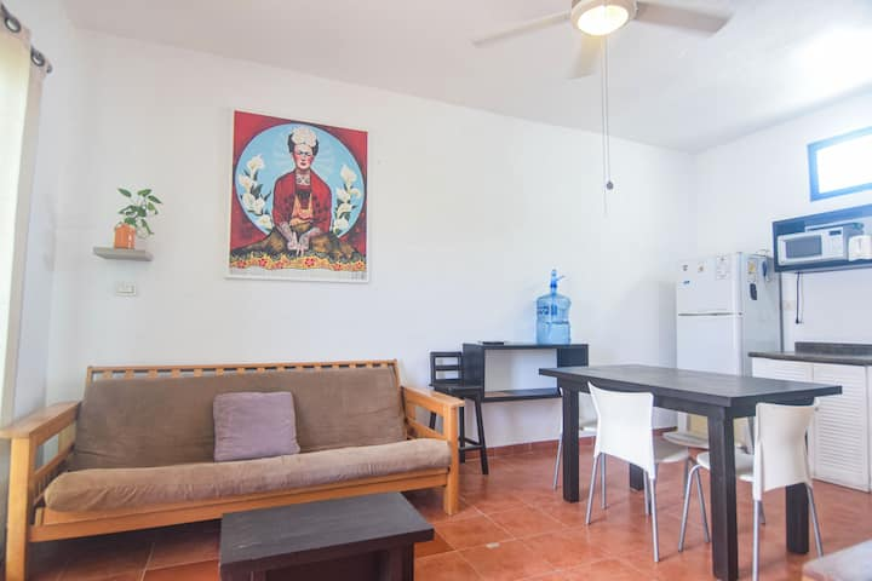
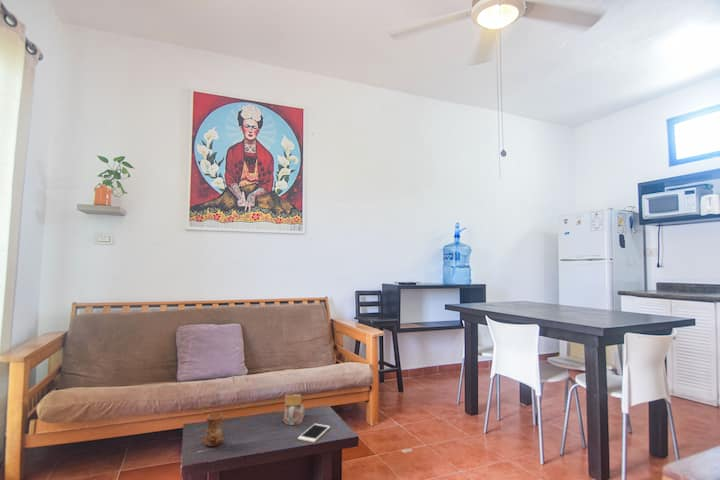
+ cup [203,412,224,448]
+ cell phone [297,423,331,443]
+ teapot [281,388,306,426]
